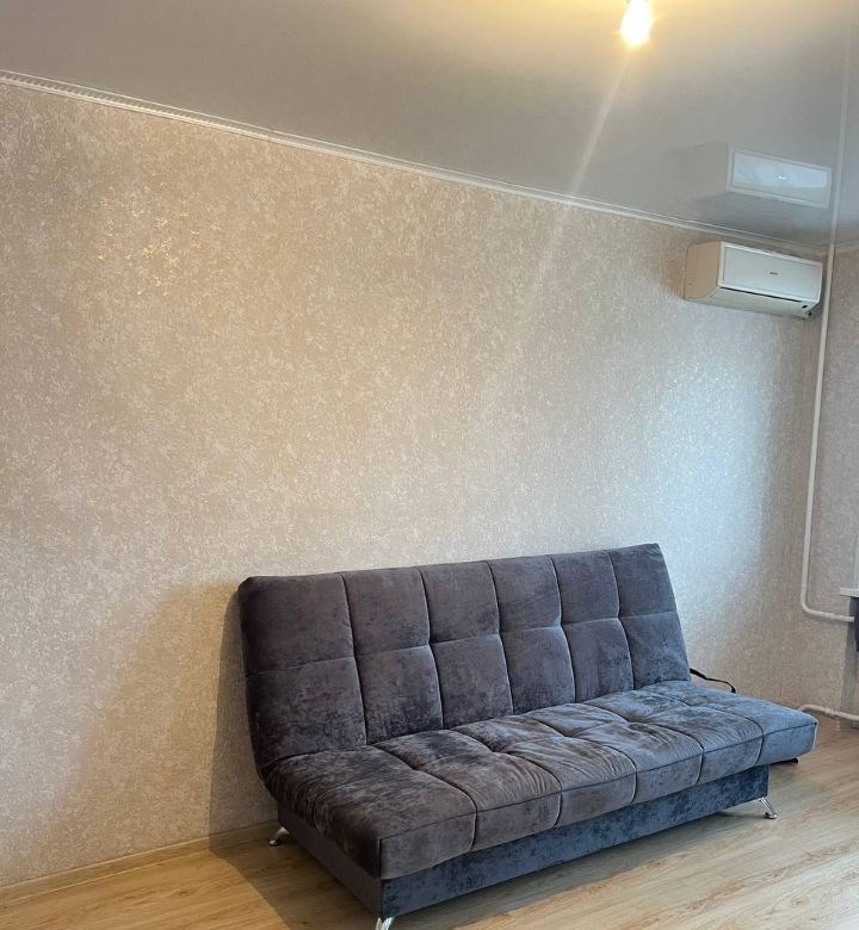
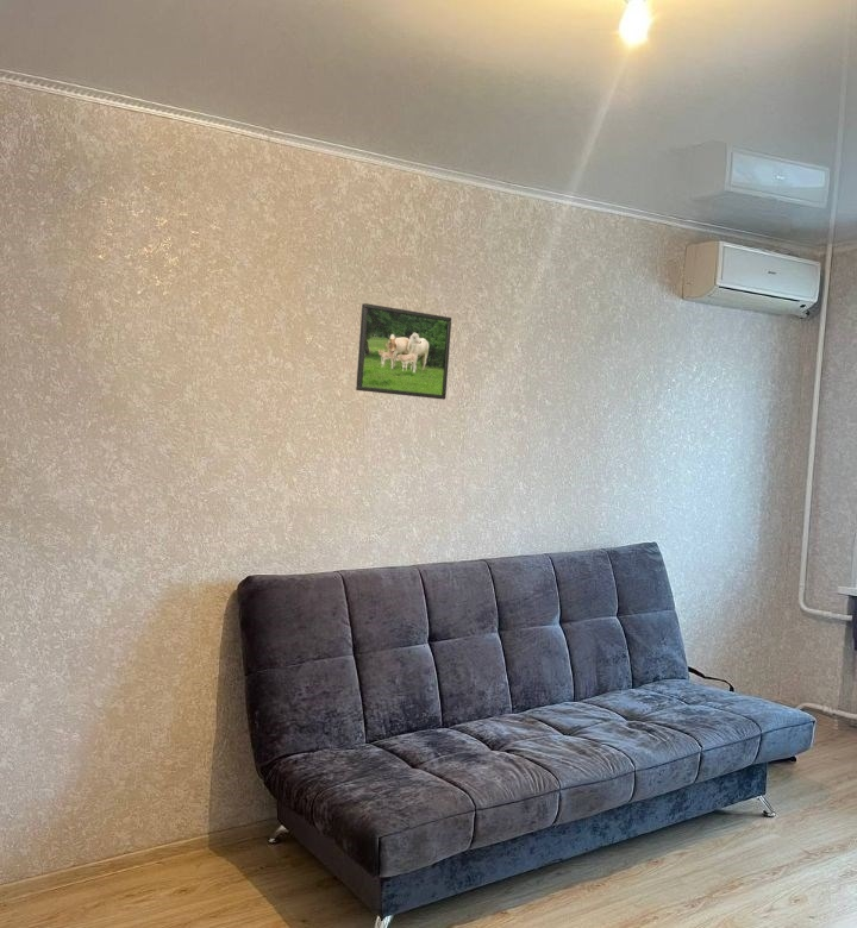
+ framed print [355,302,452,401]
